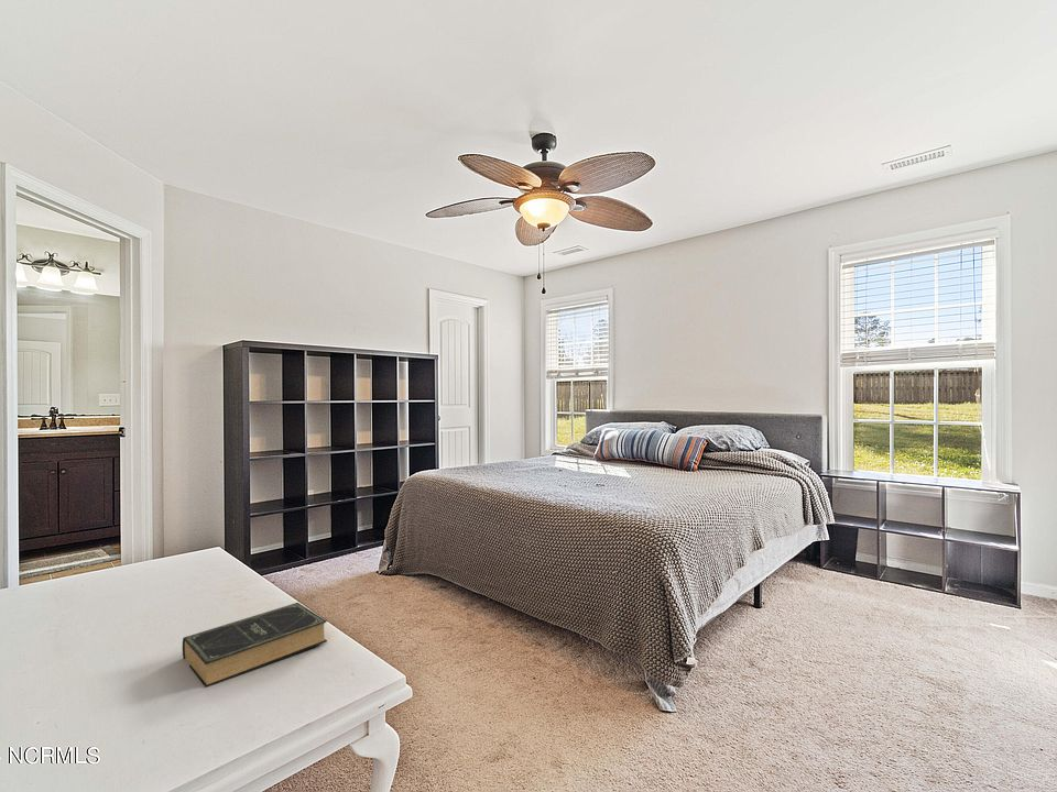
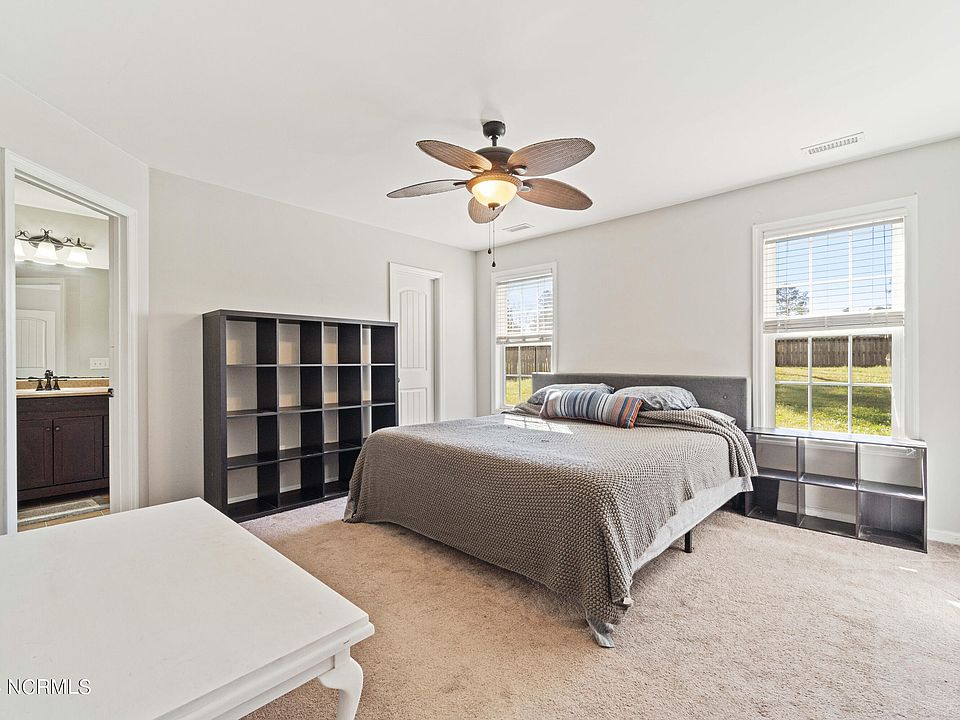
- book [182,602,328,689]
